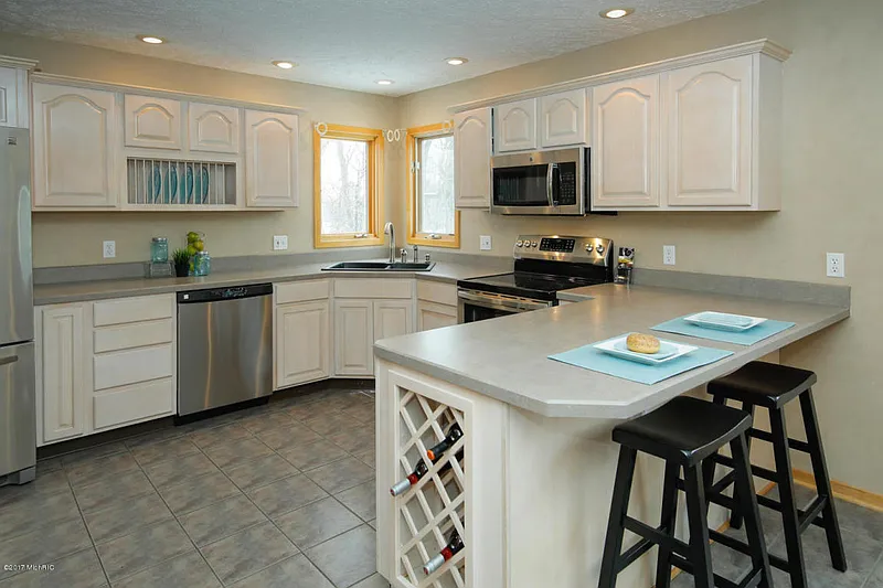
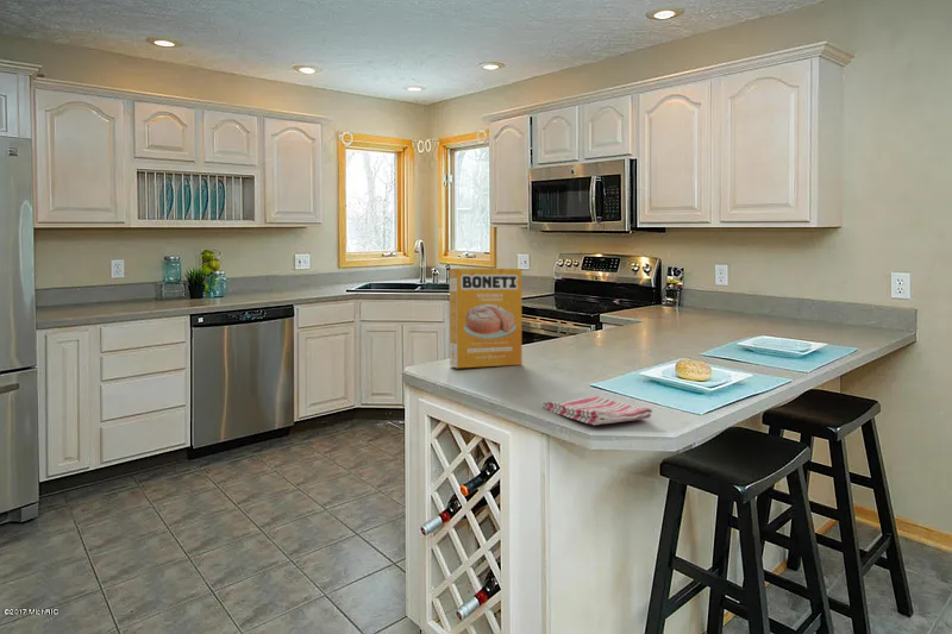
+ dish towel [541,395,653,426]
+ cereal box [449,268,522,369]
